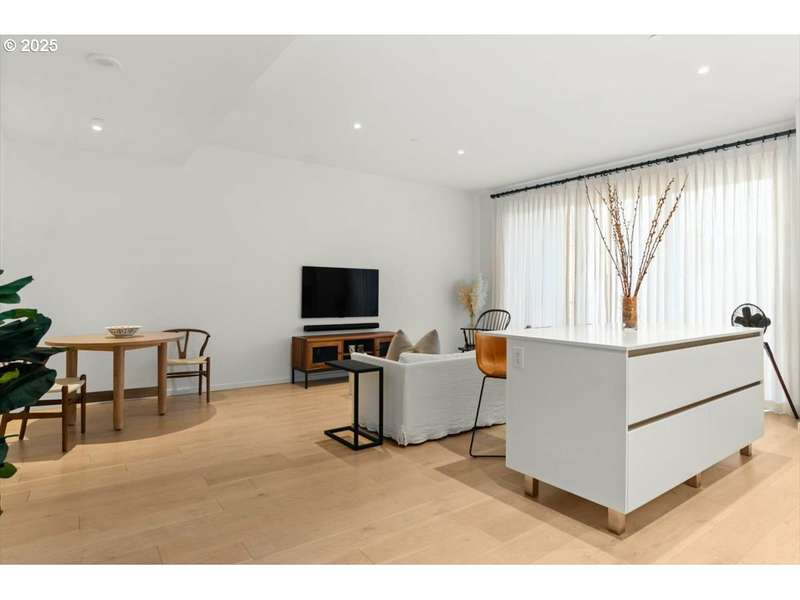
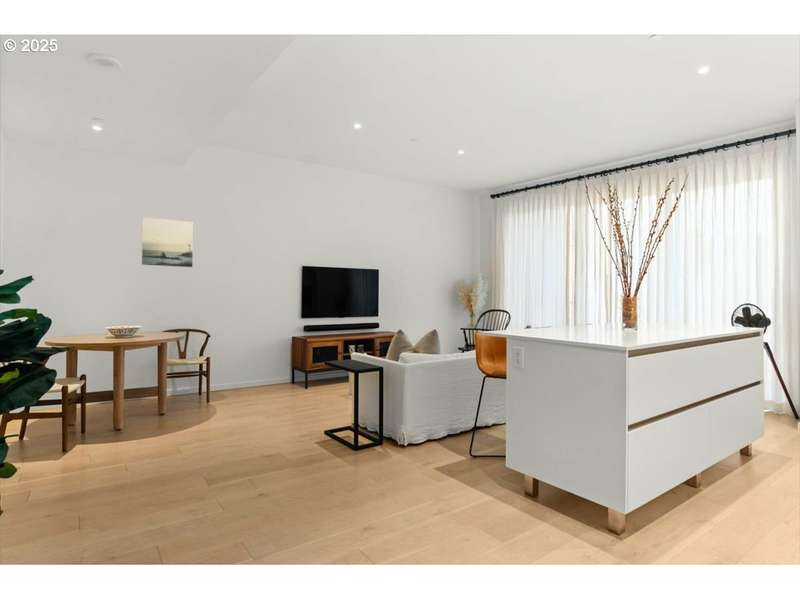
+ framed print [140,216,194,269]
